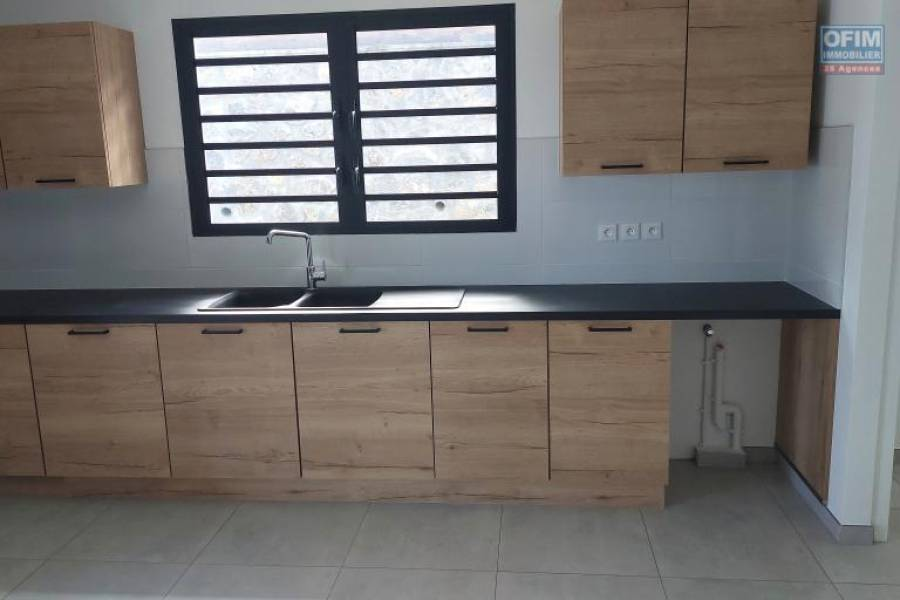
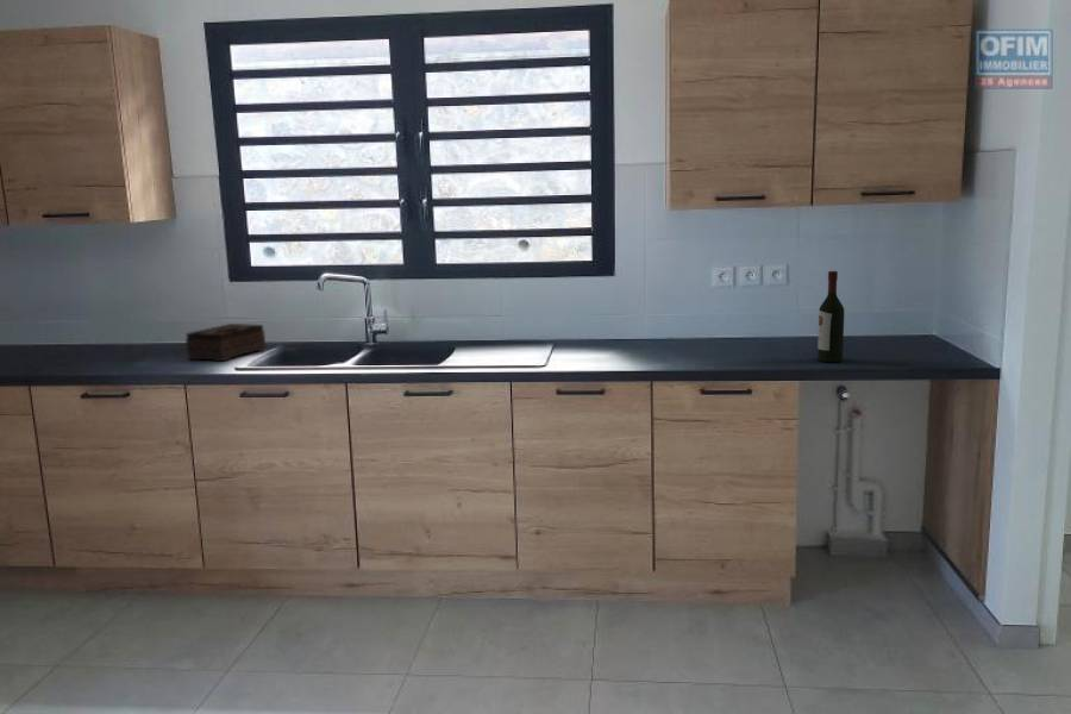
+ tissue box [184,322,267,362]
+ wine bottle [816,270,845,363]
